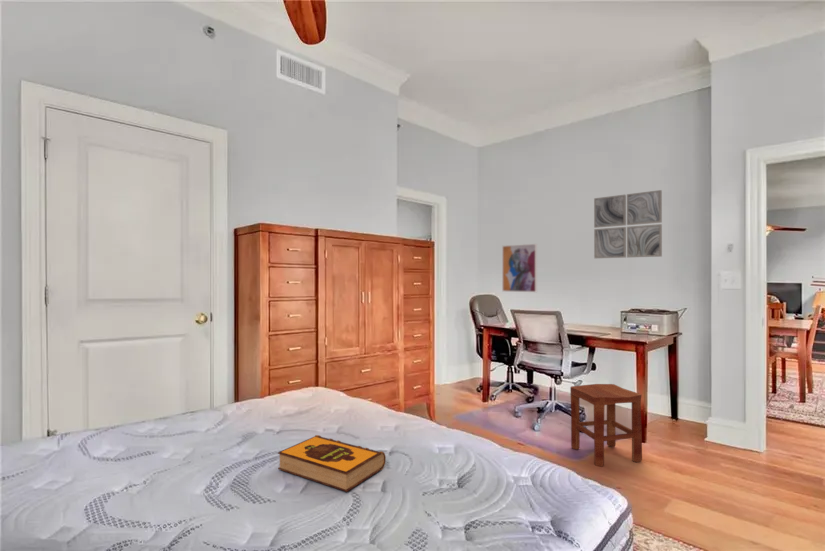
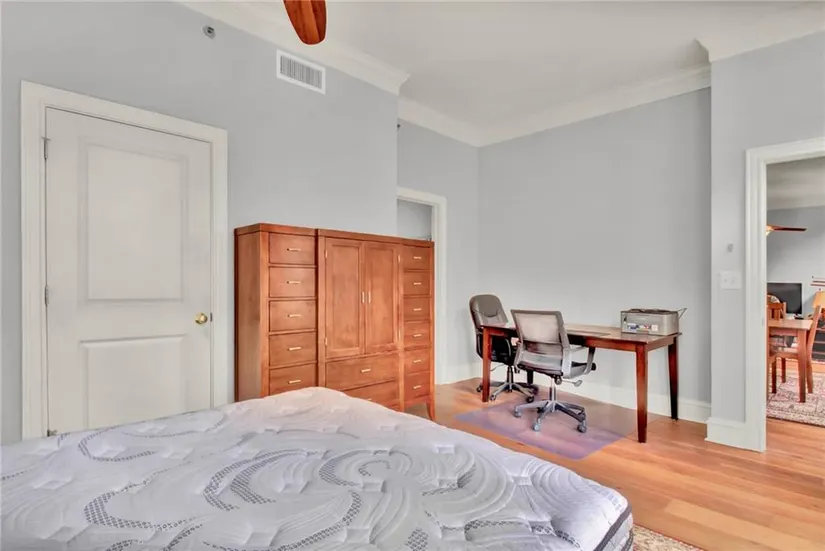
- stool [569,383,643,468]
- hardback book [277,434,387,493]
- wall art [593,189,663,259]
- wall art [501,243,538,293]
